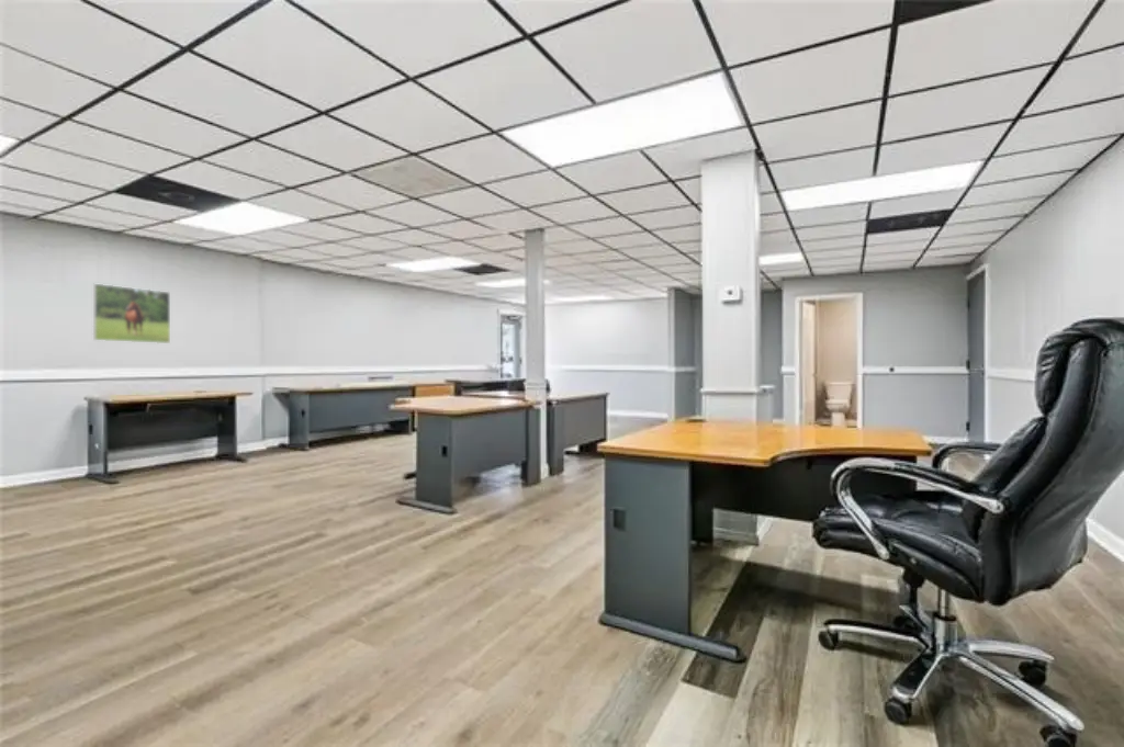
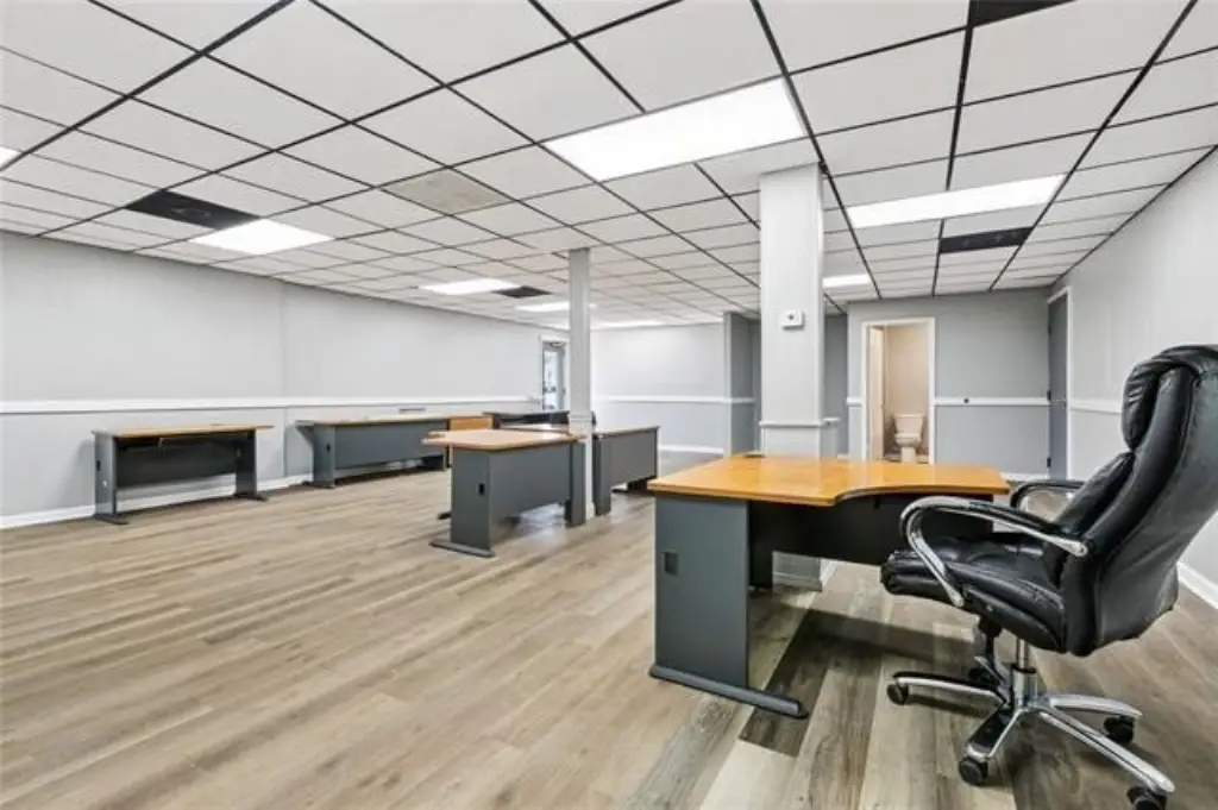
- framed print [92,283,171,344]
